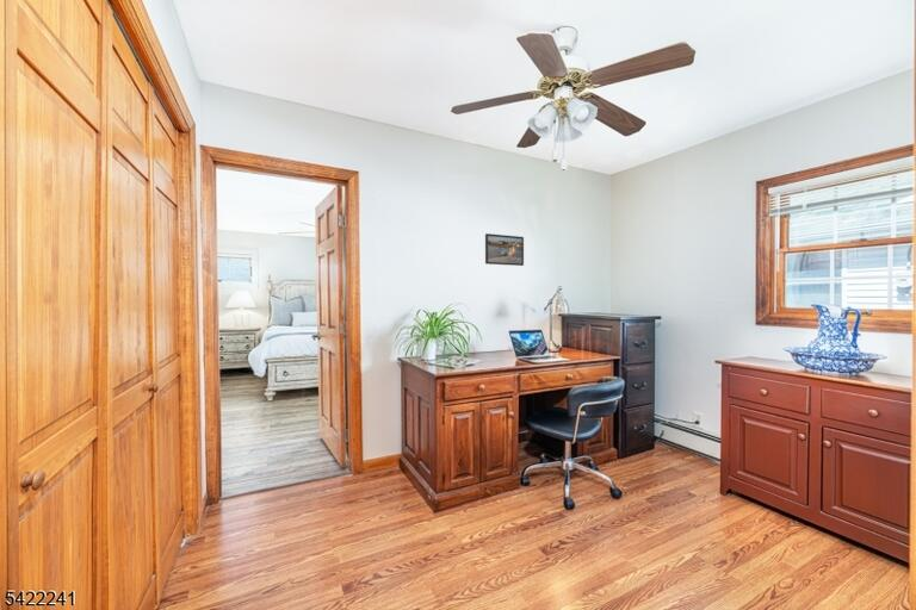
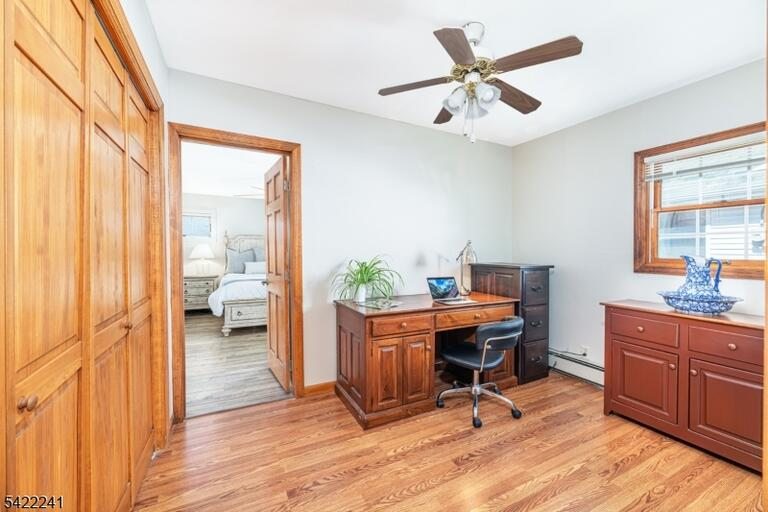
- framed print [484,232,525,267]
